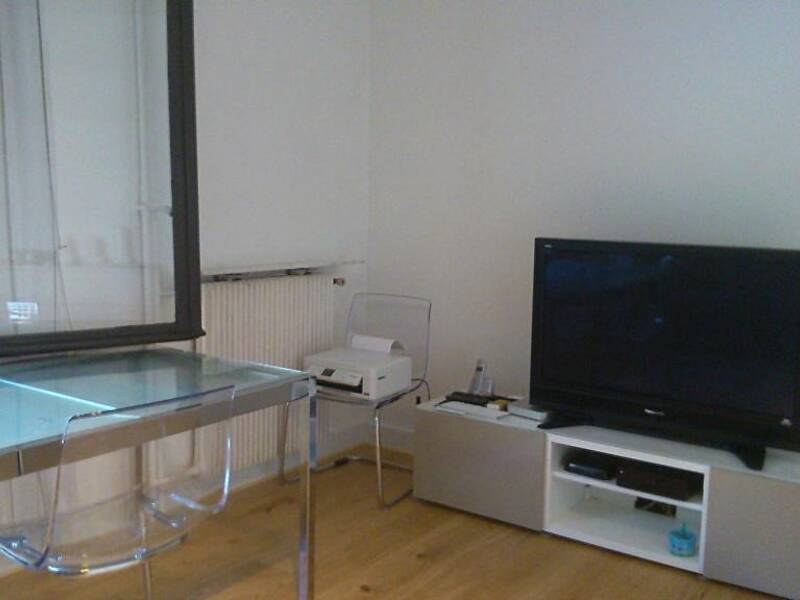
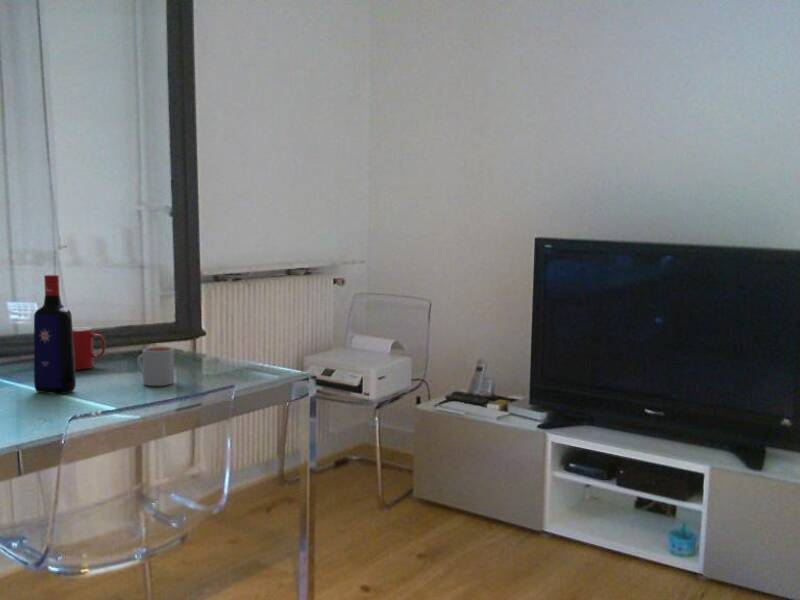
+ mug [136,346,175,387]
+ cup [72,326,106,371]
+ liquor bottle [33,274,77,395]
